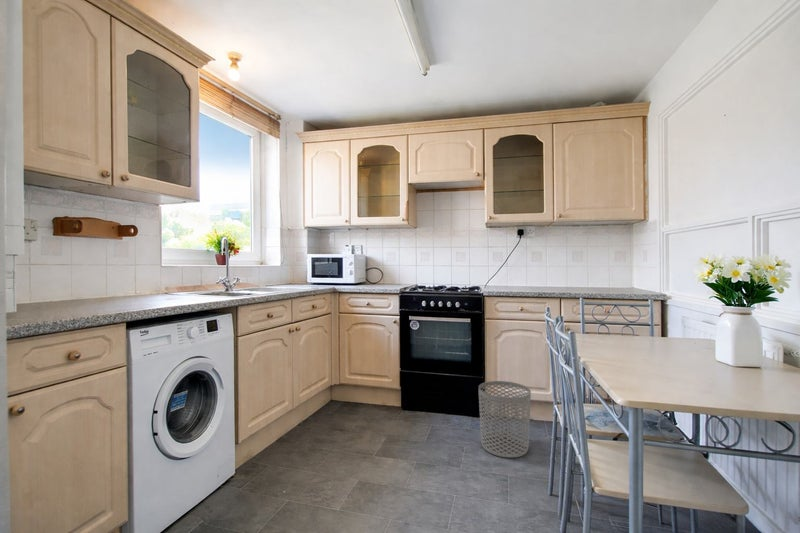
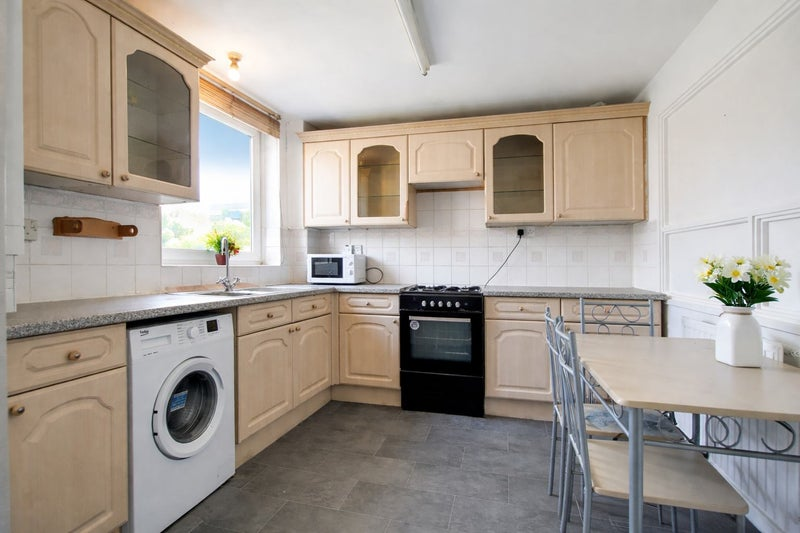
- waste bin [478,380,532,459]
